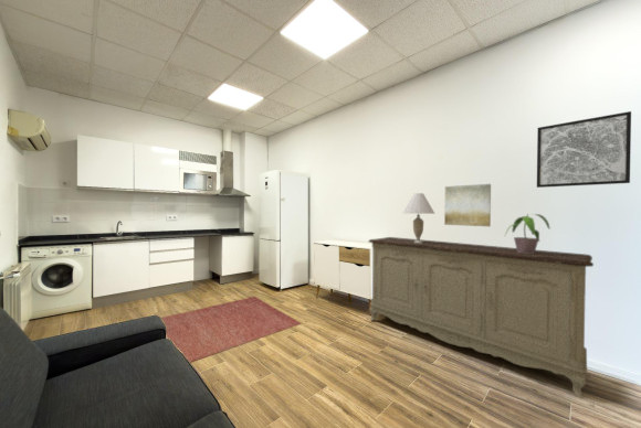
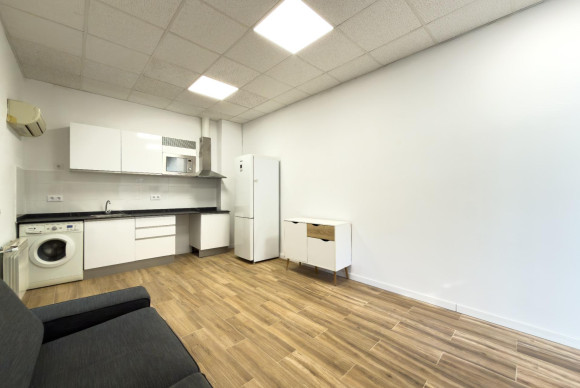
- sideboard [368,236,595,399]
- wall art [443,183,492,227]
- potted plant [504,213,551,254]
- wall art [536,110,632,189]
- table lamp [402,192,435,243]
- rug [160,296,303,363]
